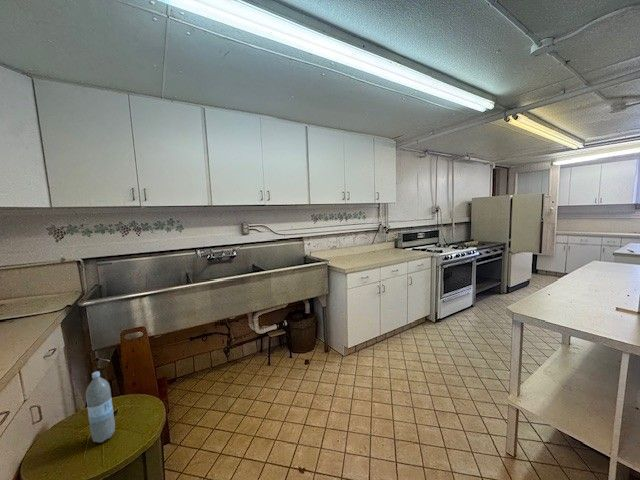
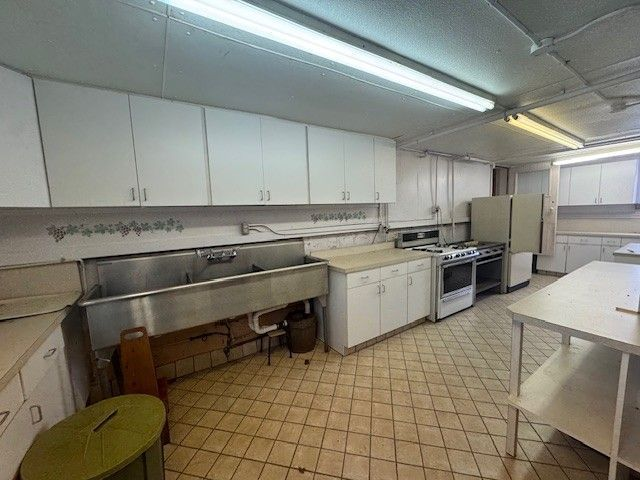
- water bottle [85,370,116,444]
